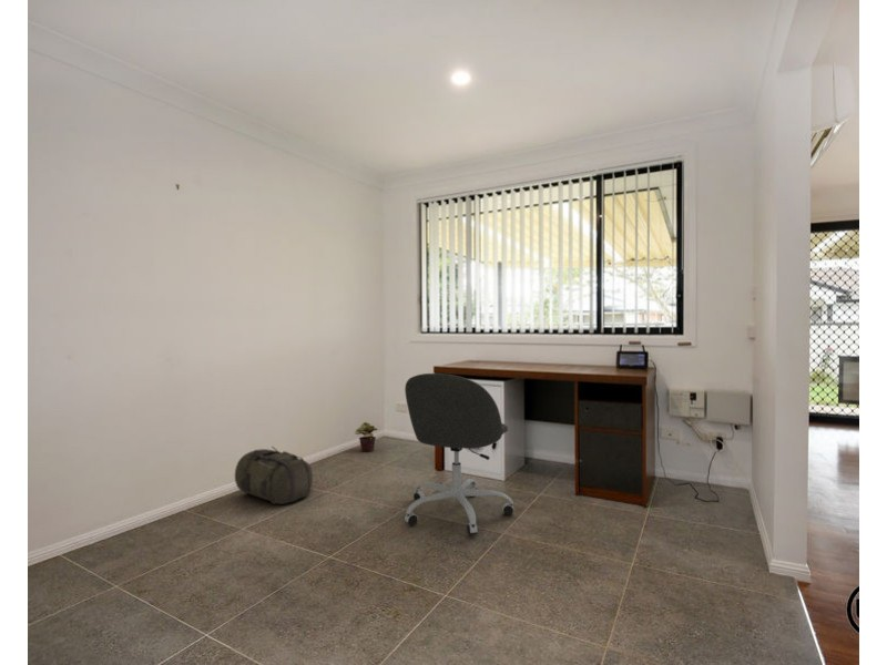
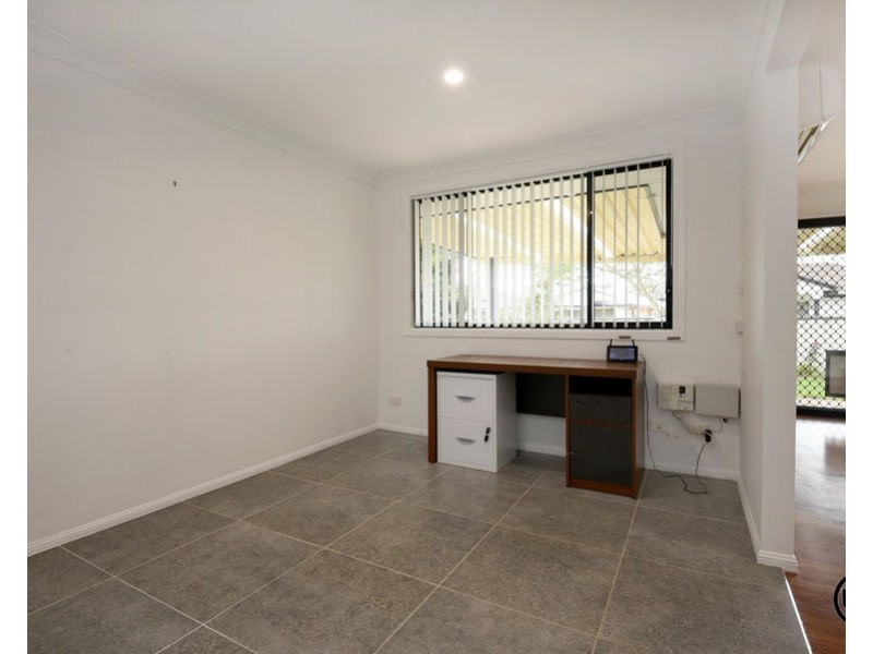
- potted plant [354,421,378,453]
- office chair [404,372,516,536]
- backpack [234,446,314,505]
